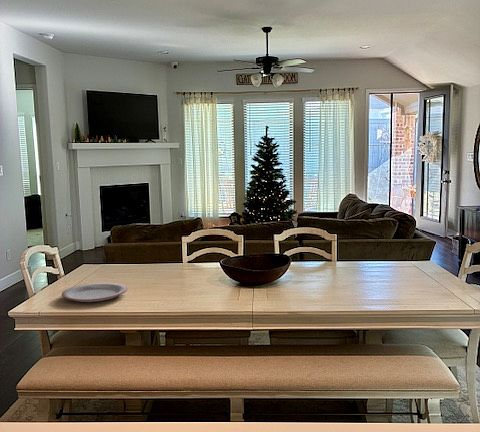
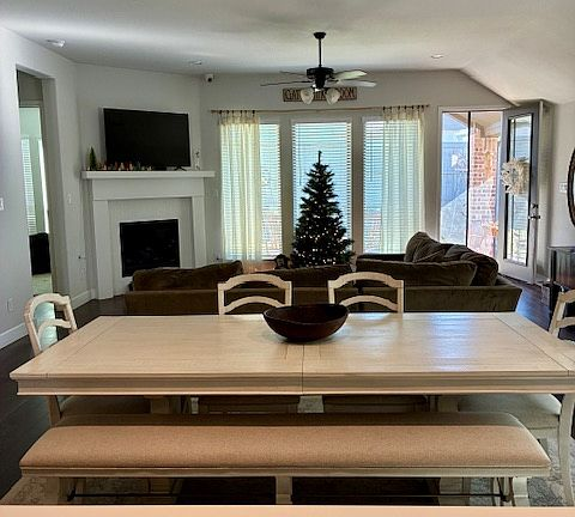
- plate [61,281,128,303]
